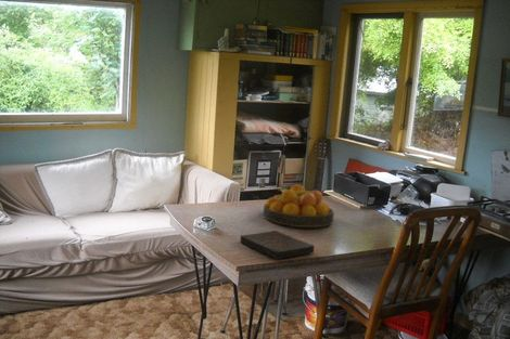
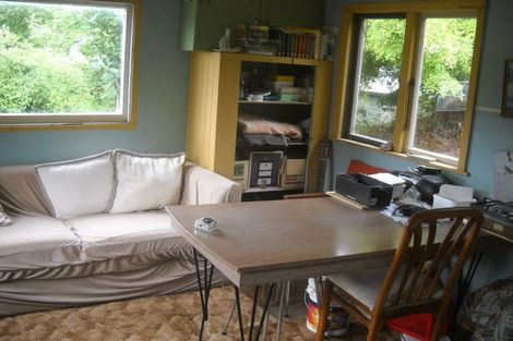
- book [240,230,316,260]
- fruit bowl [263,183,335,229]
